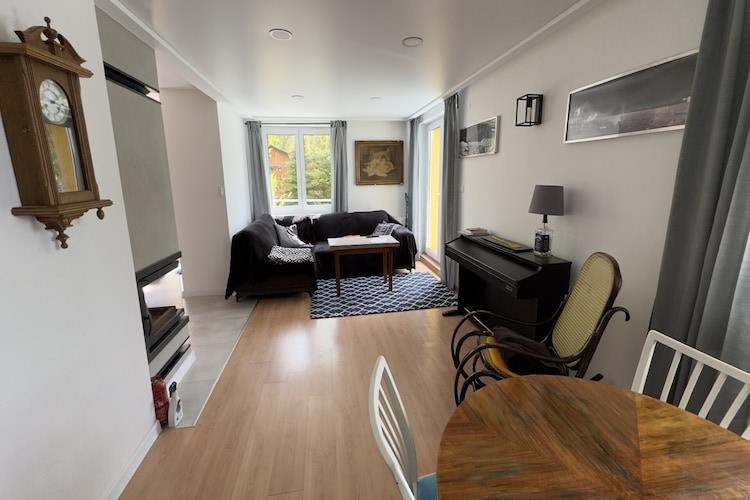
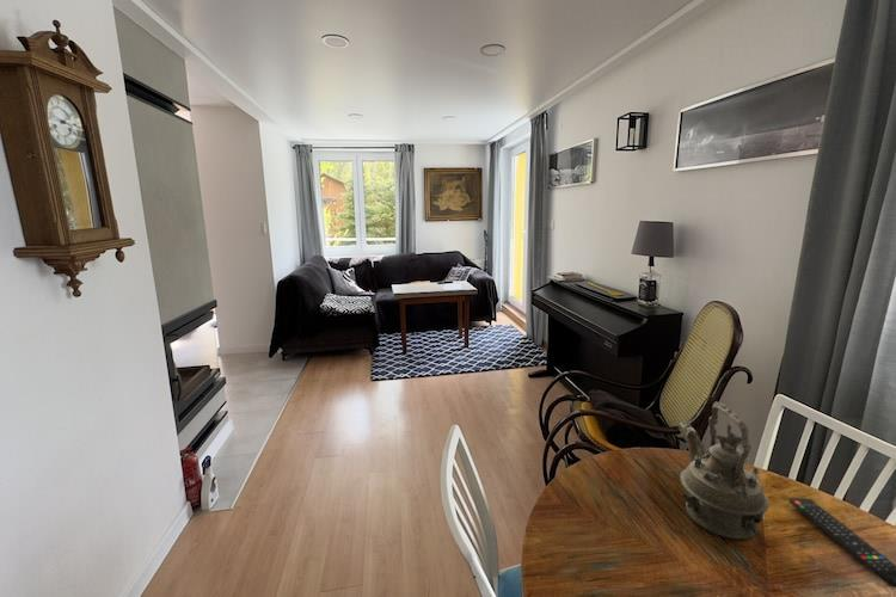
+ teapot [676,400,771,541]
+ remote control [787,497,896,590]
